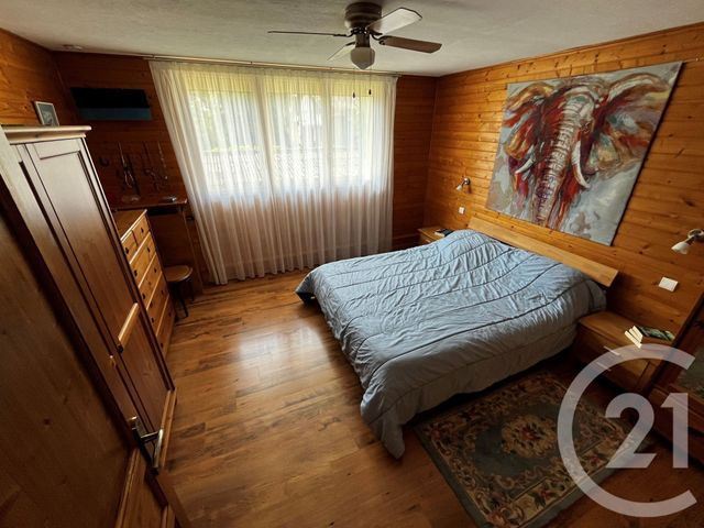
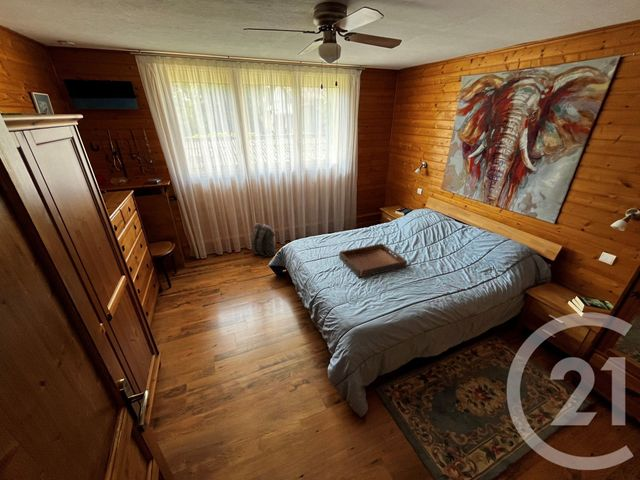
+ serving tray [338,242,408,278]
+ backpack [251,222,277,258]
